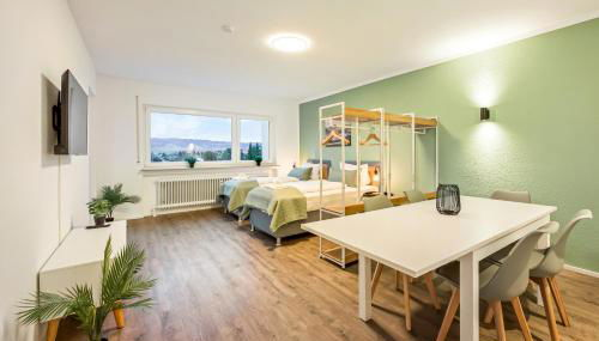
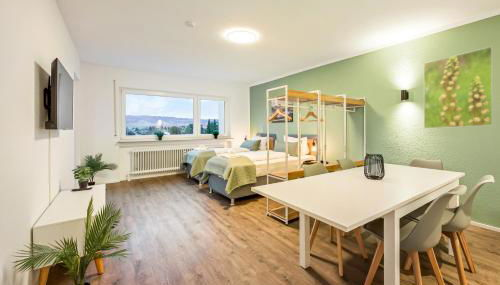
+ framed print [423,46,494,129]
